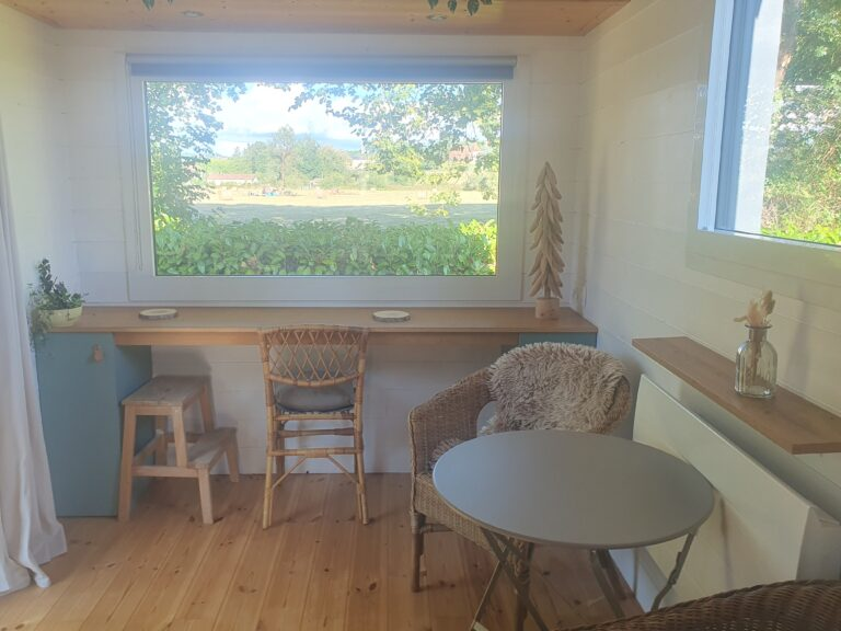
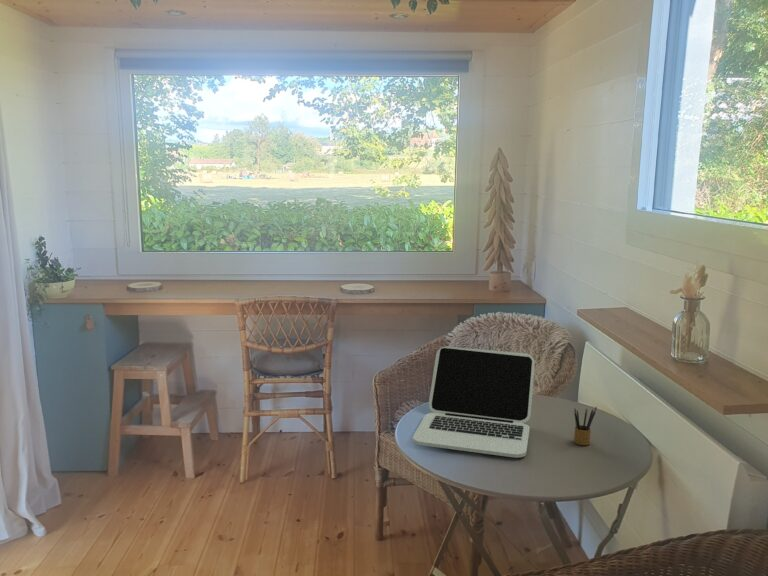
+ pencil box [573,406,598,446]
+ laptop [412,345,536,459]
